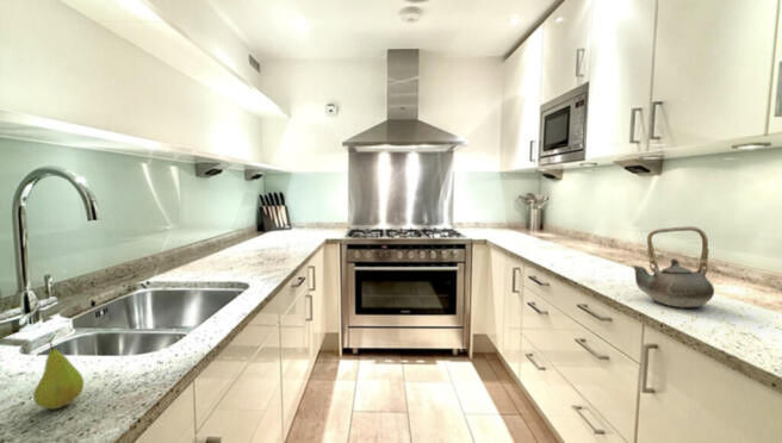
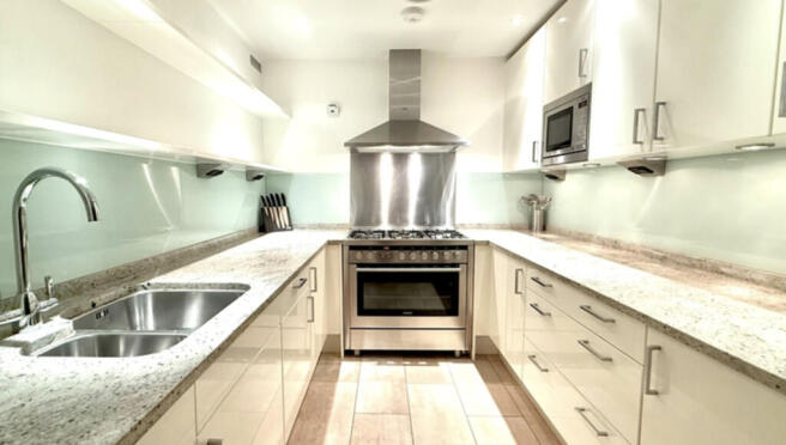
- fruit [32,339,85,411]
- teapot [631,225,715,310]
